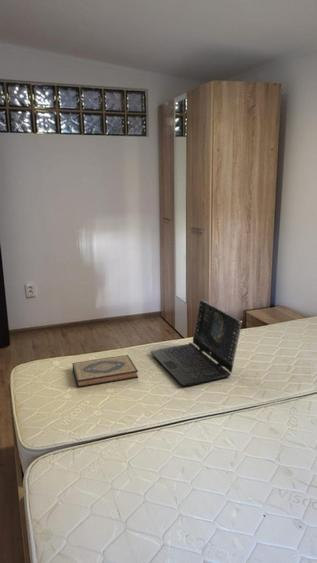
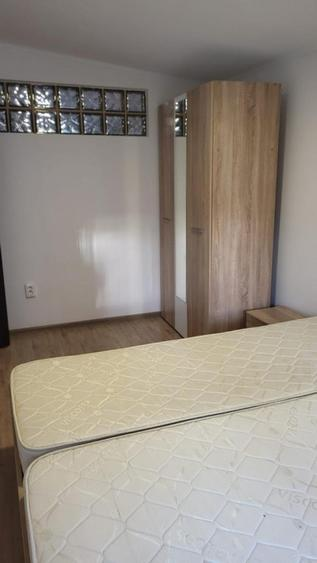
- hardback book [71,354,139,389]
- laptop [149,298,243,387]
